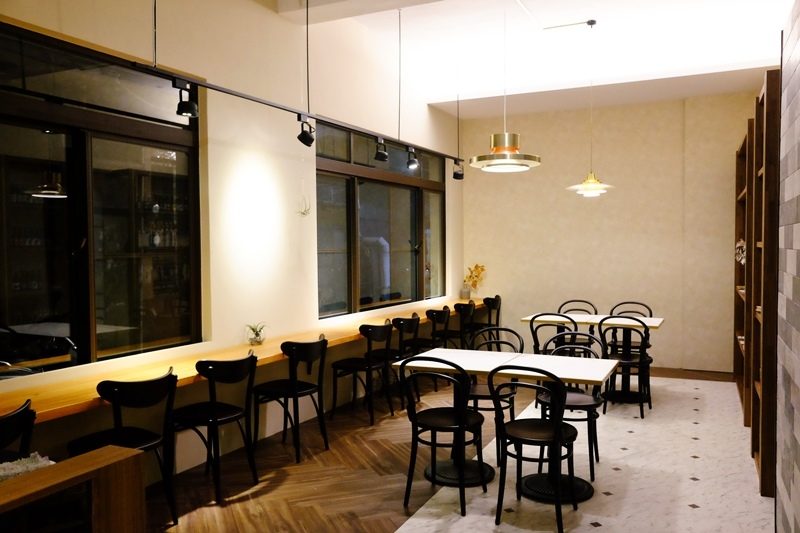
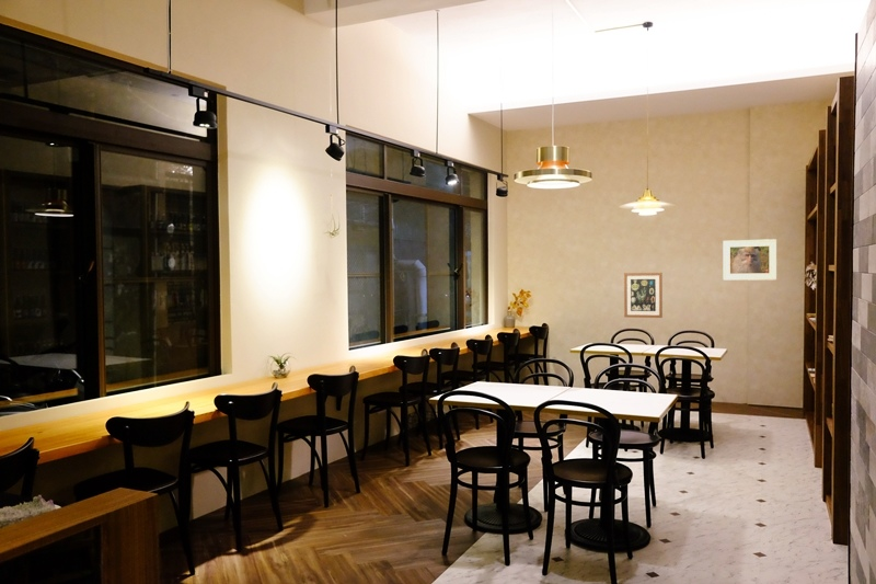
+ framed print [722,238,777,282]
+ wall art [623,272,664,319]
